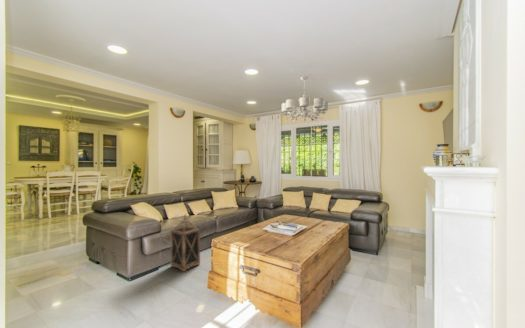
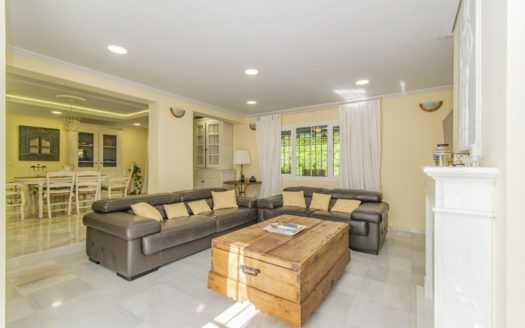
- chandelier [281,75,329,123]
- lantern [170,213,201,273]
